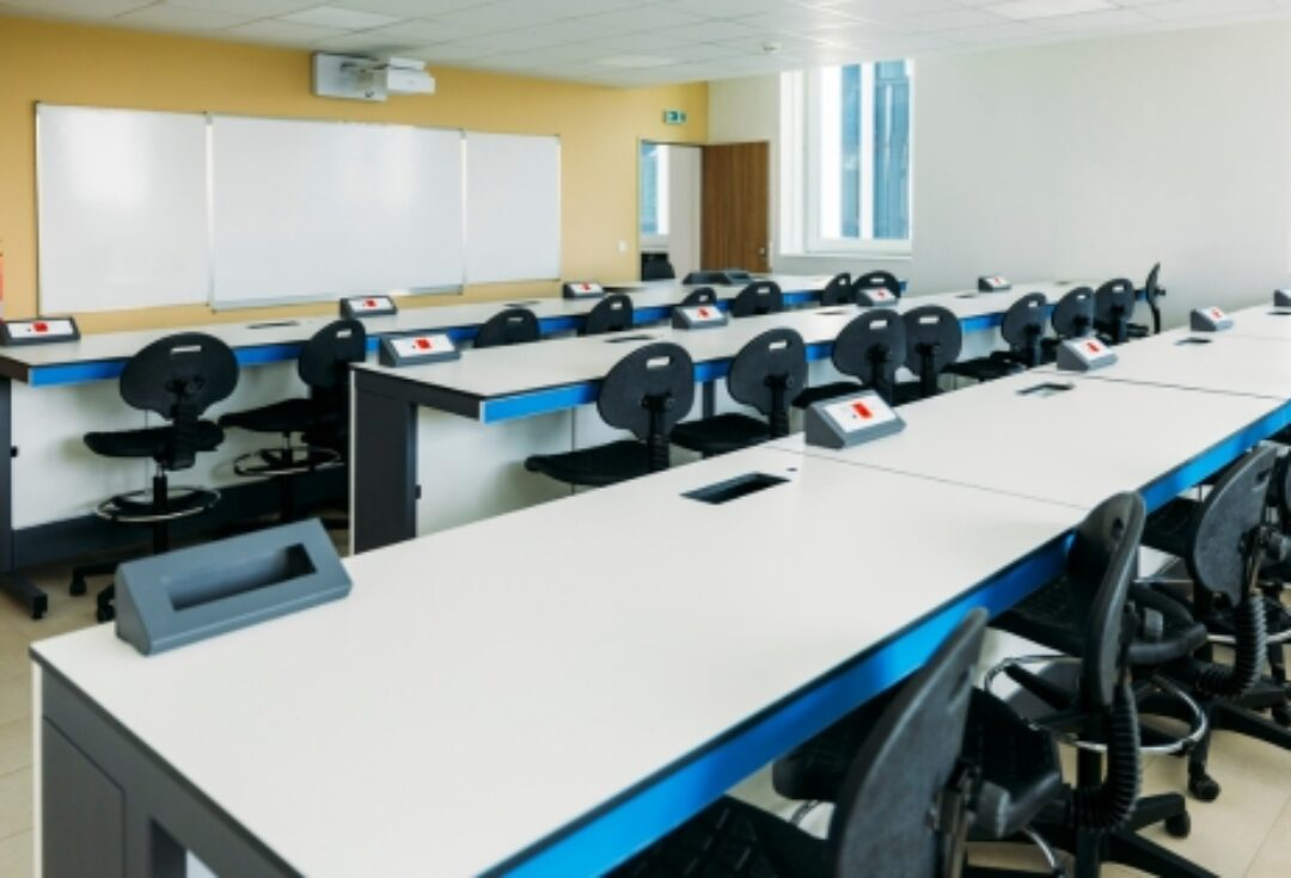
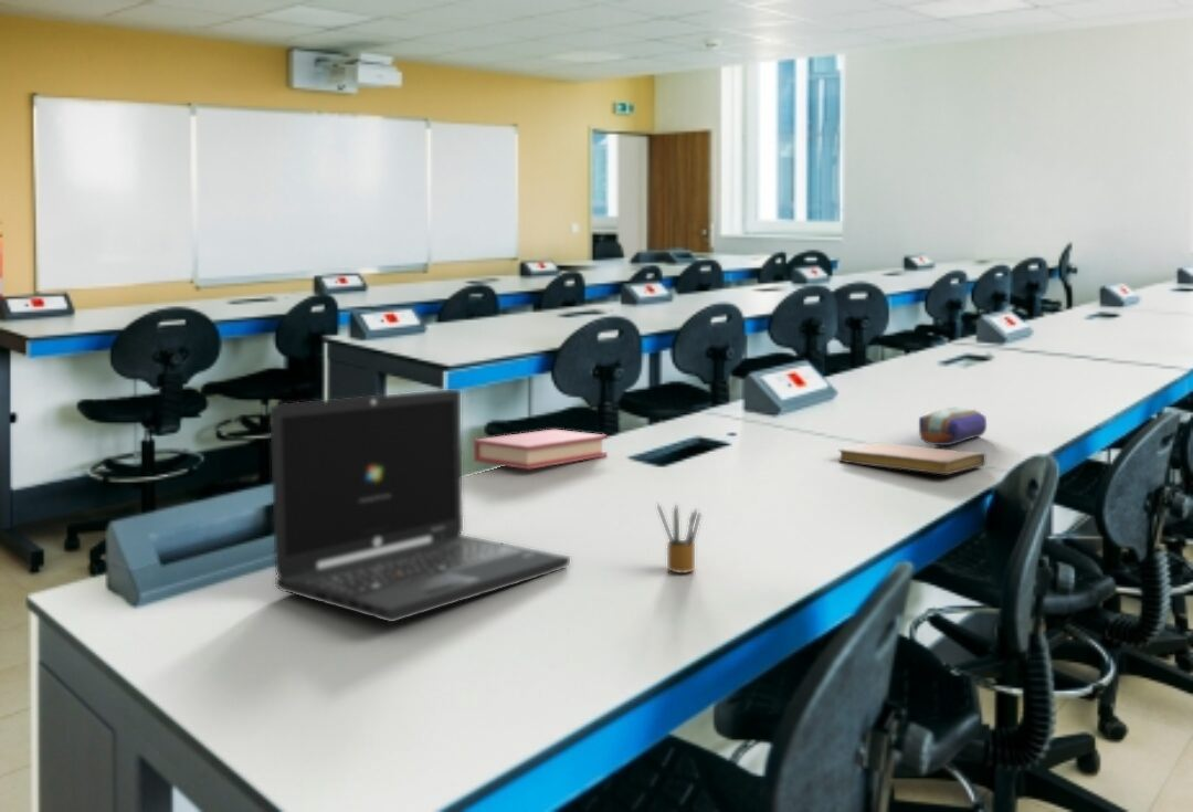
+ notebook [837,442,986,476]
+ pencil case [918,407,988,446]
+ book [473,429,609,471]
+ pencil box [656,503,703,574]
+ laptop [270,389,571,623]
